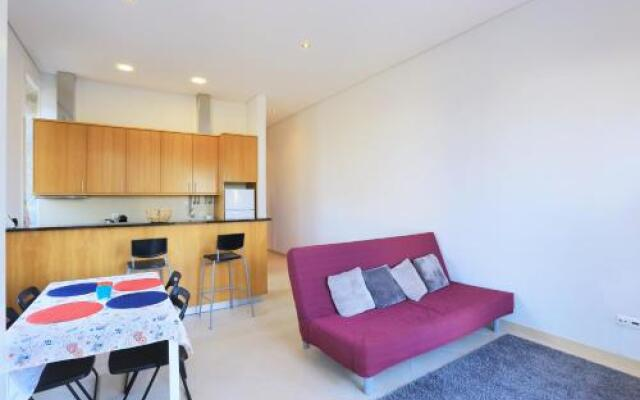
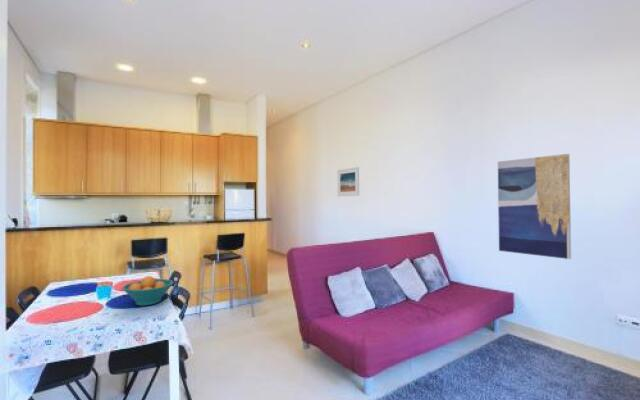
+ wall art [497,153,572,260]
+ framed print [336,166,360,197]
+ fruit bowl [121,275,175,307]
